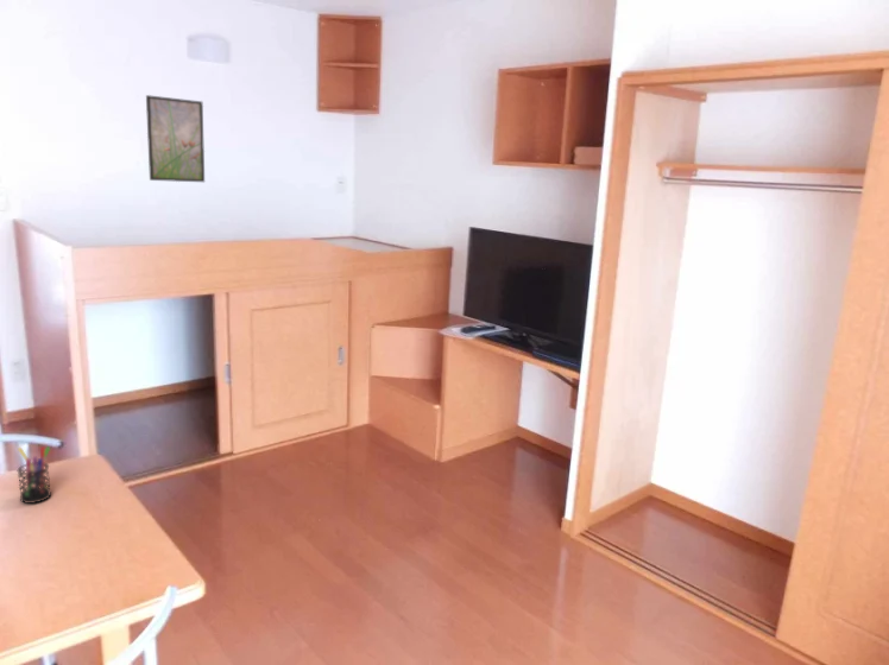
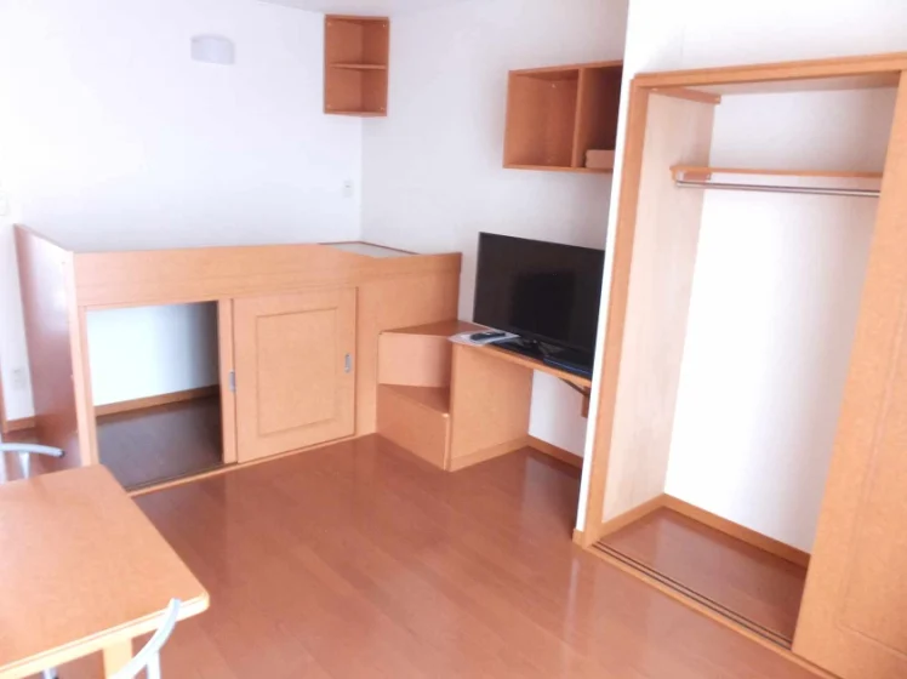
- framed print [145,94,206,183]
- pen holder [17,445,52,505]
